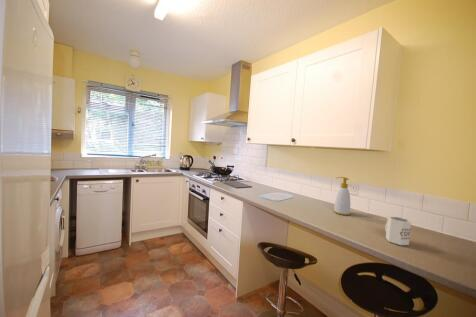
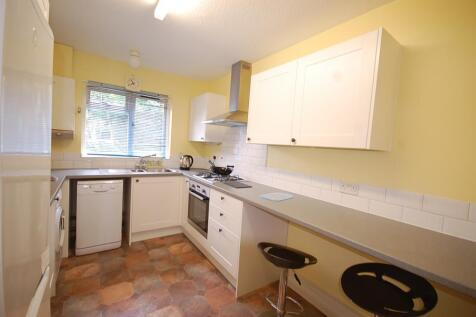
- soap bottle [333,176,351,216]
- mug [384,216,412,246]
